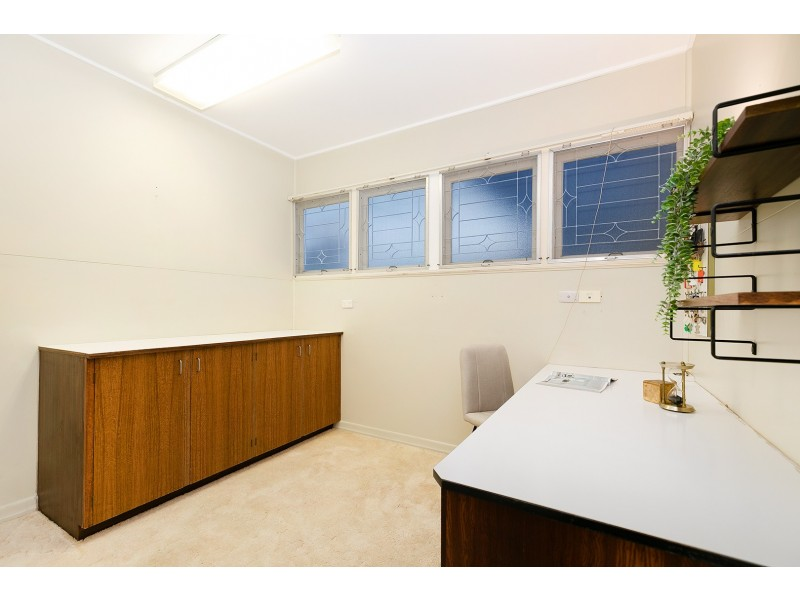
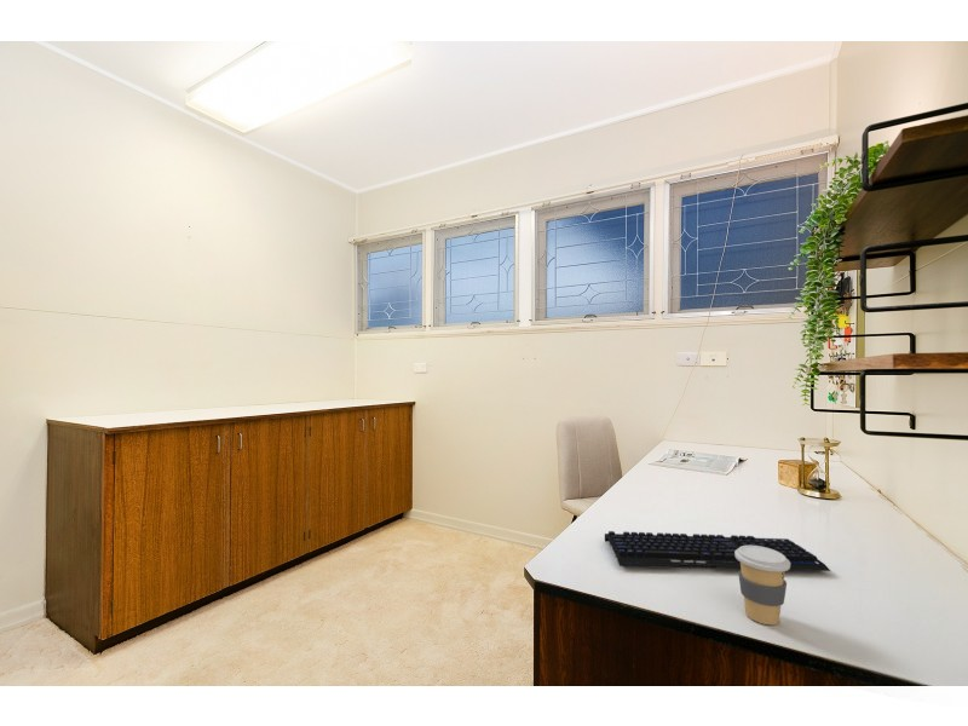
+ keyboard [604,530,831,572]
+ coffee cup [734,546,790,626]
